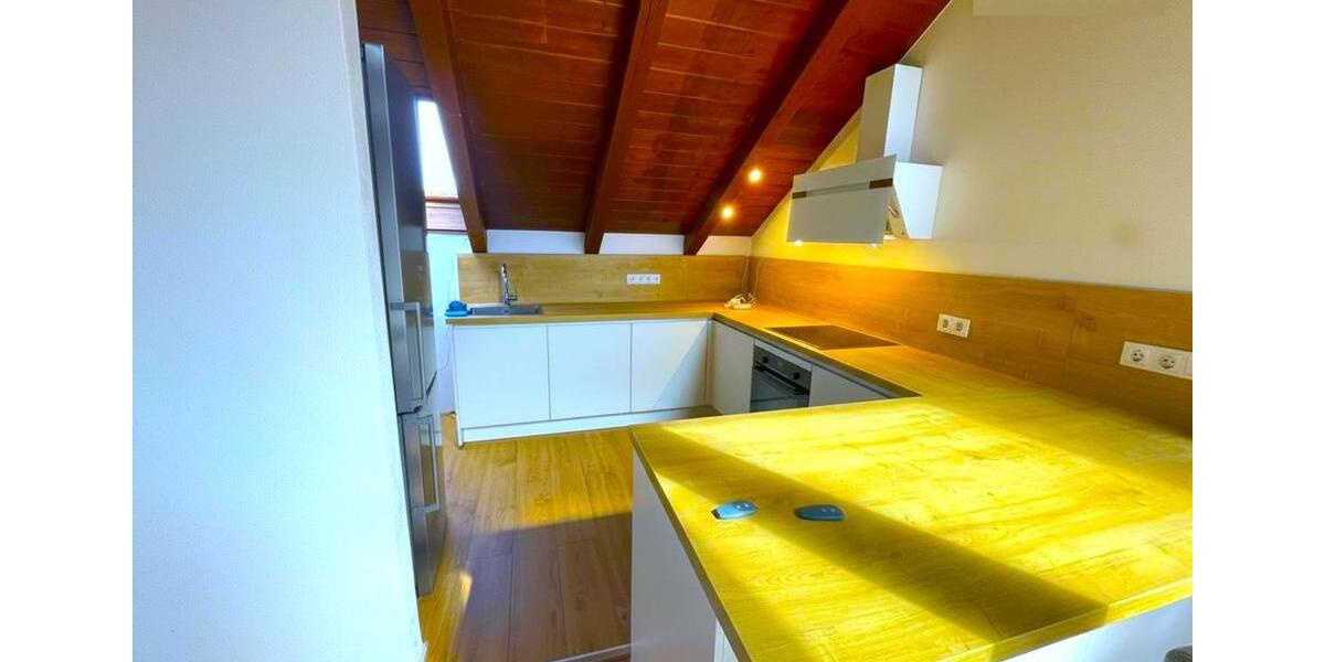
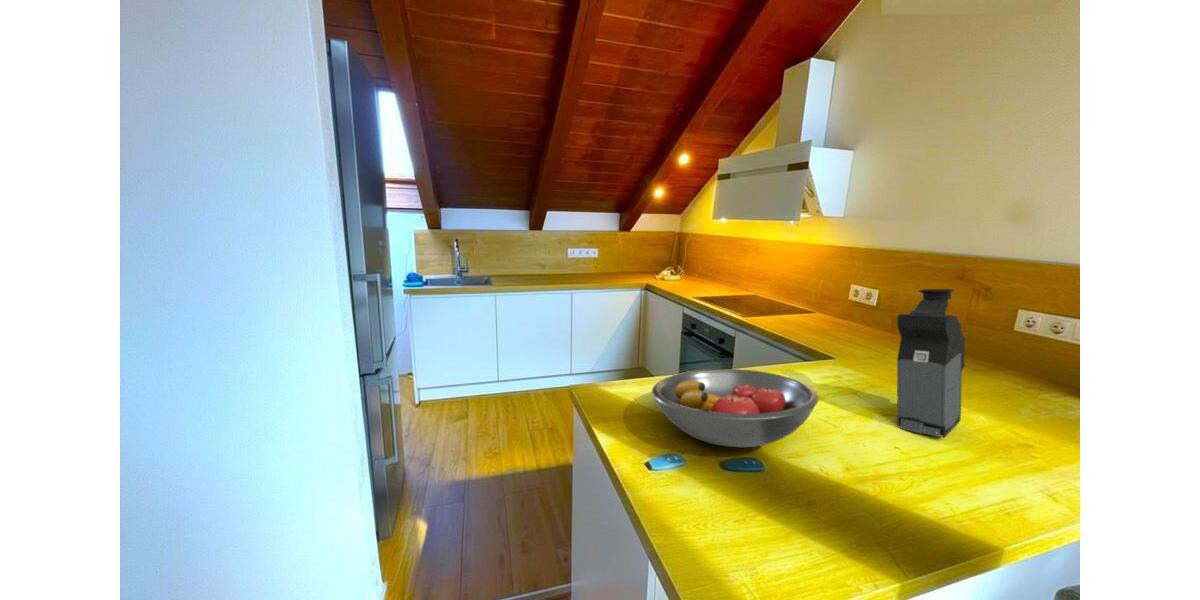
+ coffee maker [896,288,966,439]
+ fruit bowl [651,368,820,448]
